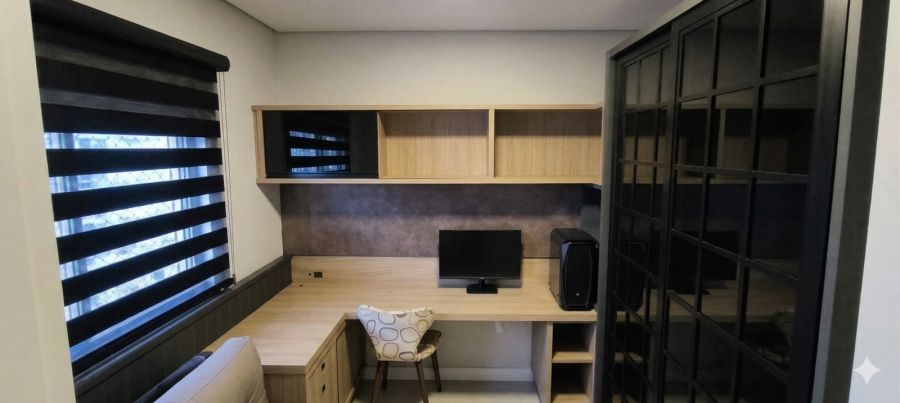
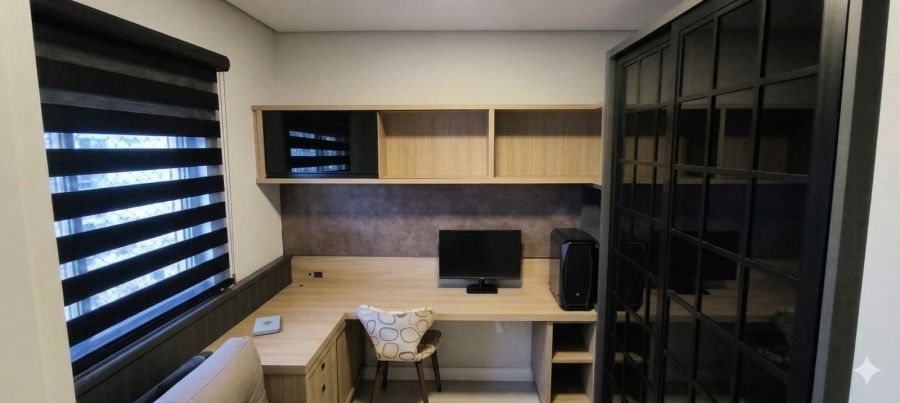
+ notepad [252,314,281,337]
